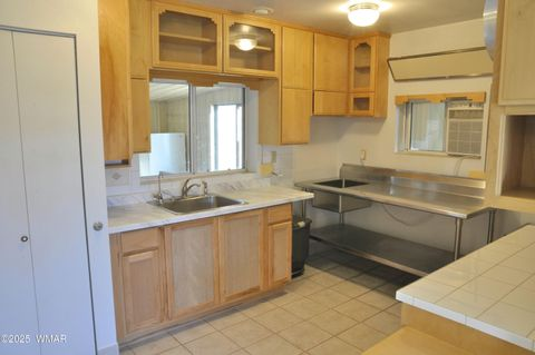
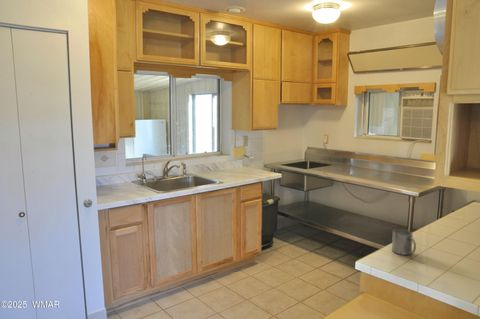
+ mug [391,229,417,256]
